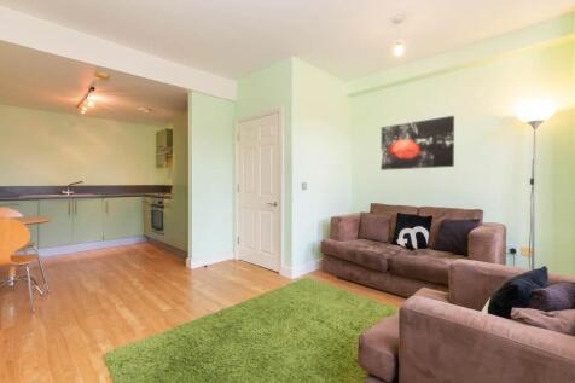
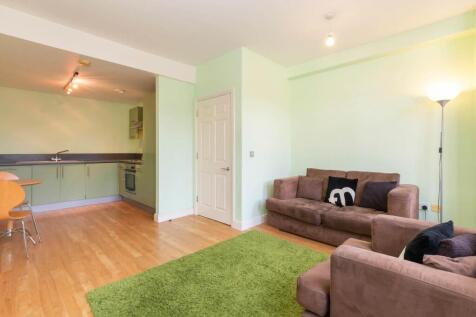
- wall art [379,115,455,172]
